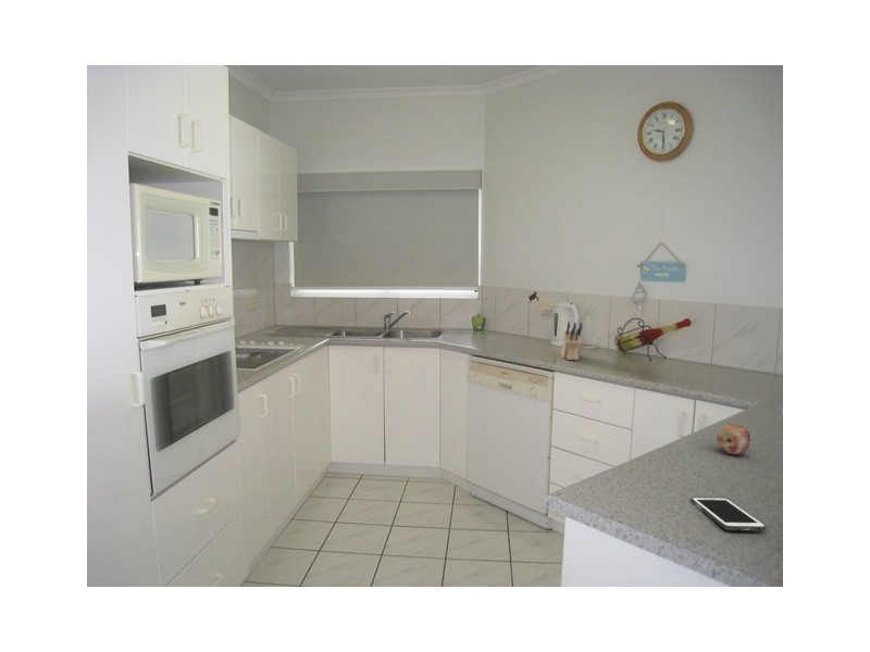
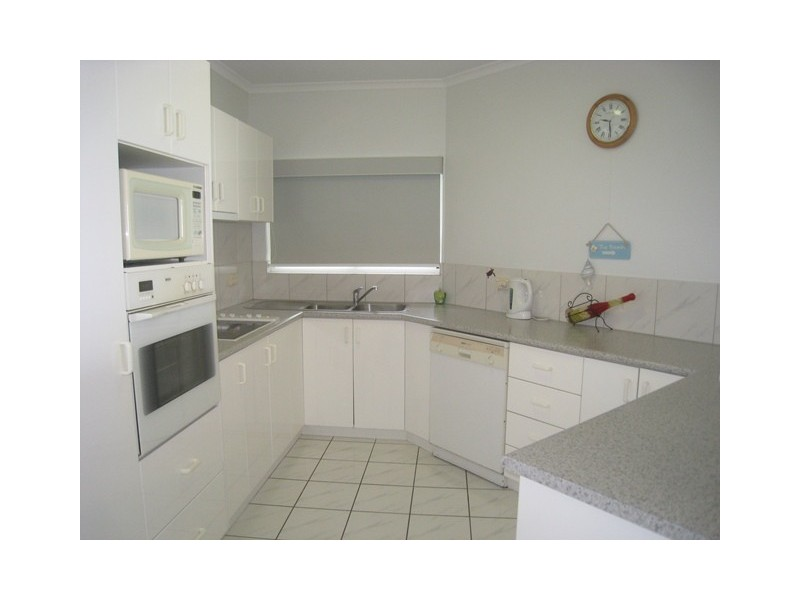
- cell phone [691,496,767,532]
- fruit [716,423,751,455]
- knife block [560,321,584,361]
